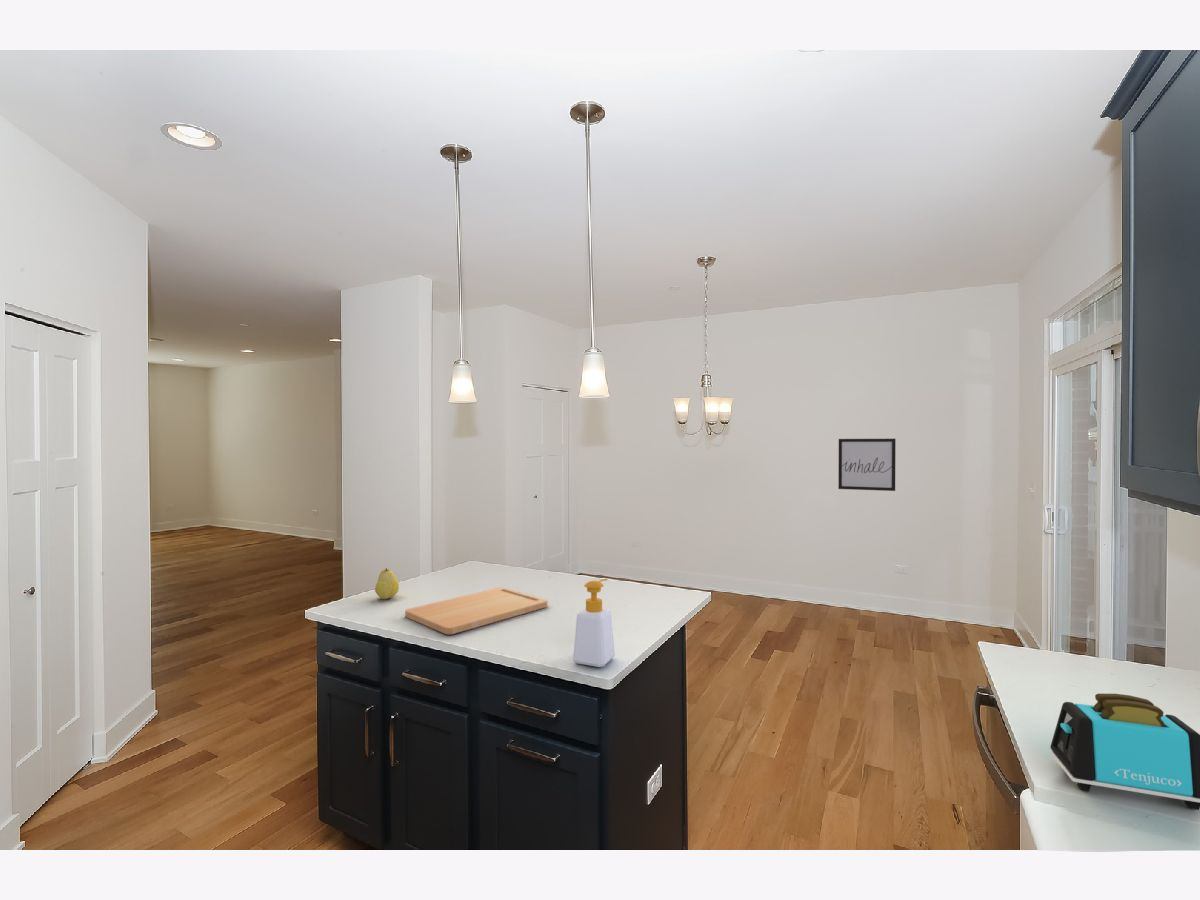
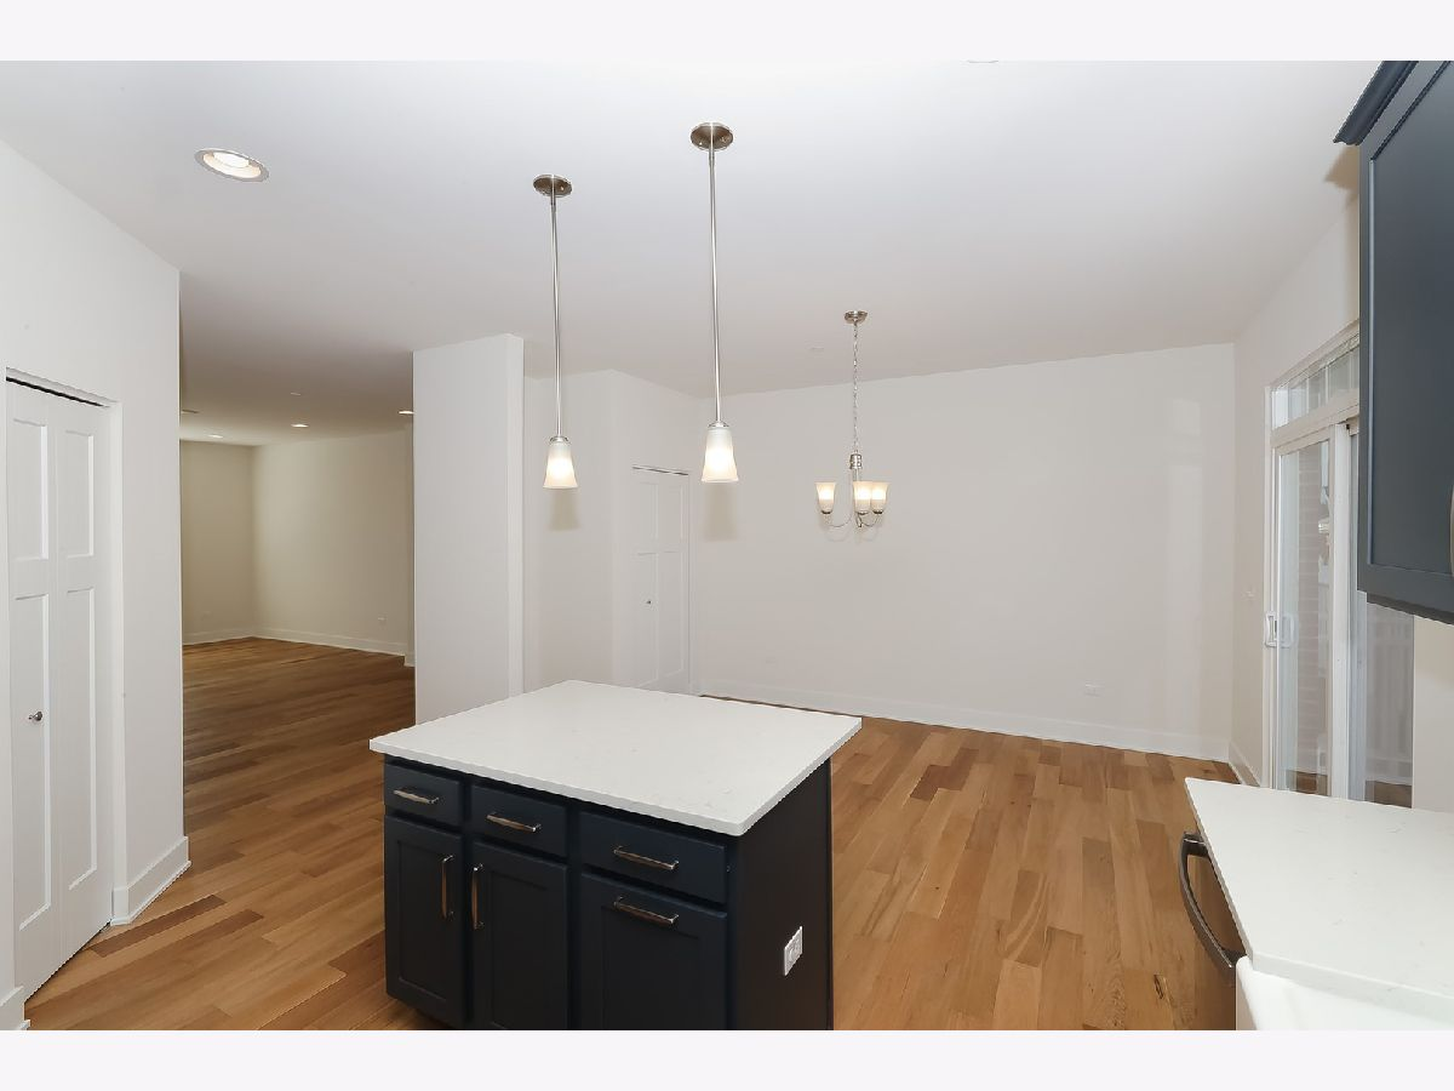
- toaster [1050,693,1200,811]
- cutting board [404,586,549,635]
- wall art [837,438,897,492]
- fruit [374,567,400,600]
- soap bottle [572,578,616,668]
